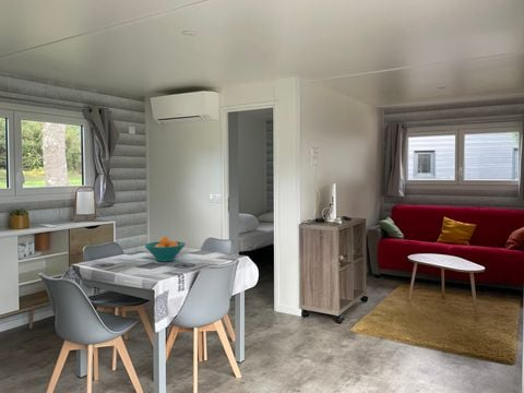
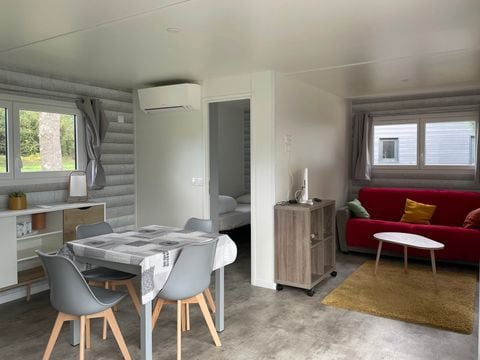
- fruit bowl [143,236,187,263]
